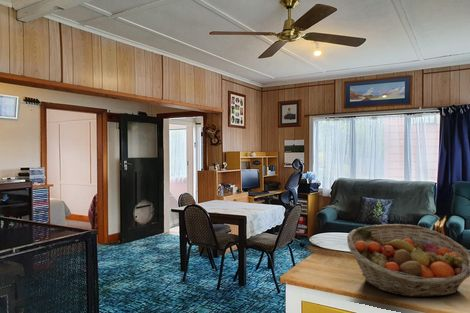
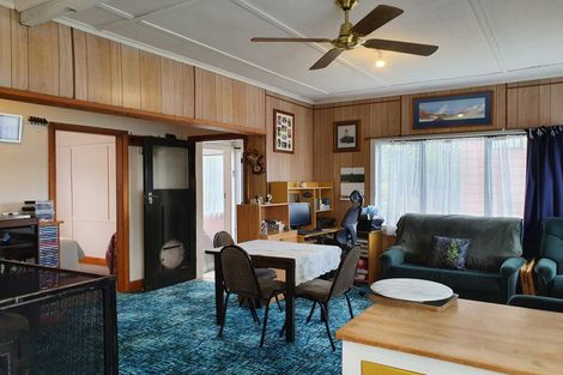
- fruit basket [346,223,470,298]
